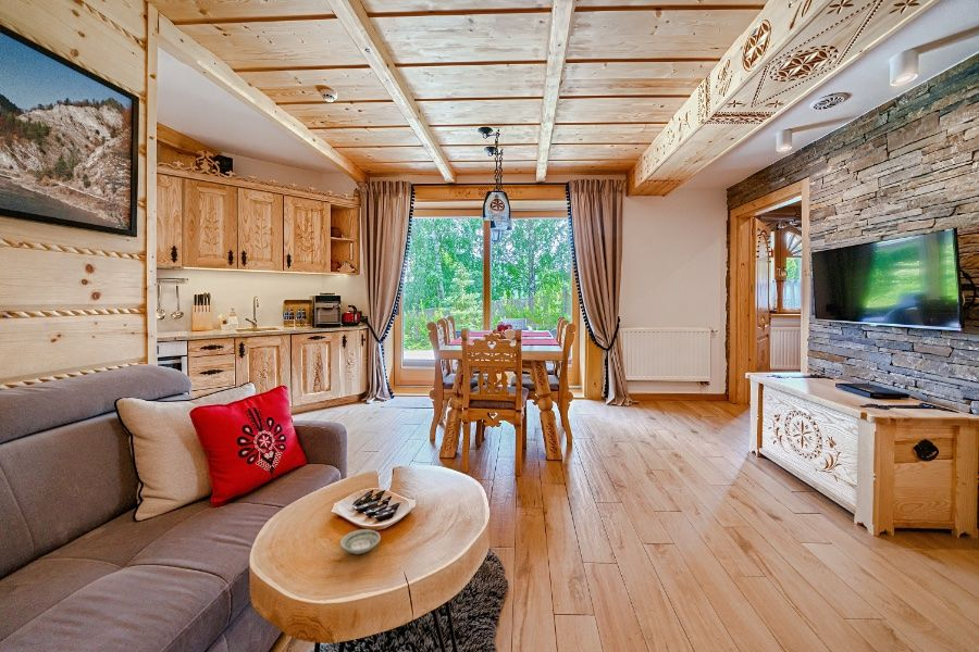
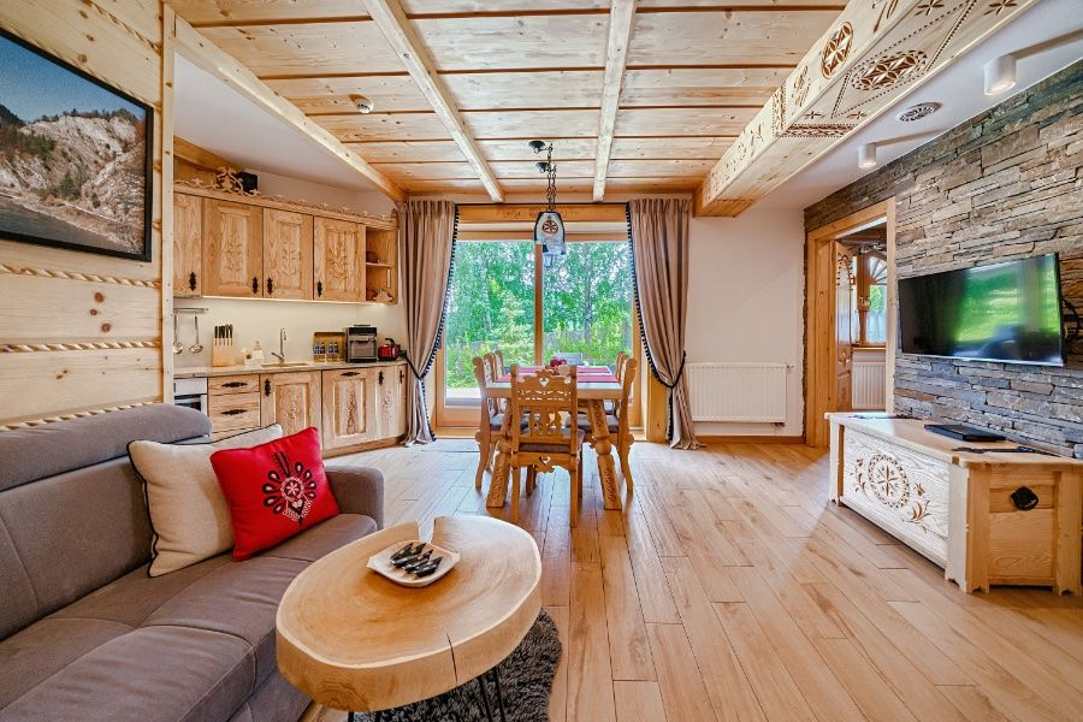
- saucer [339,528,382,555]
